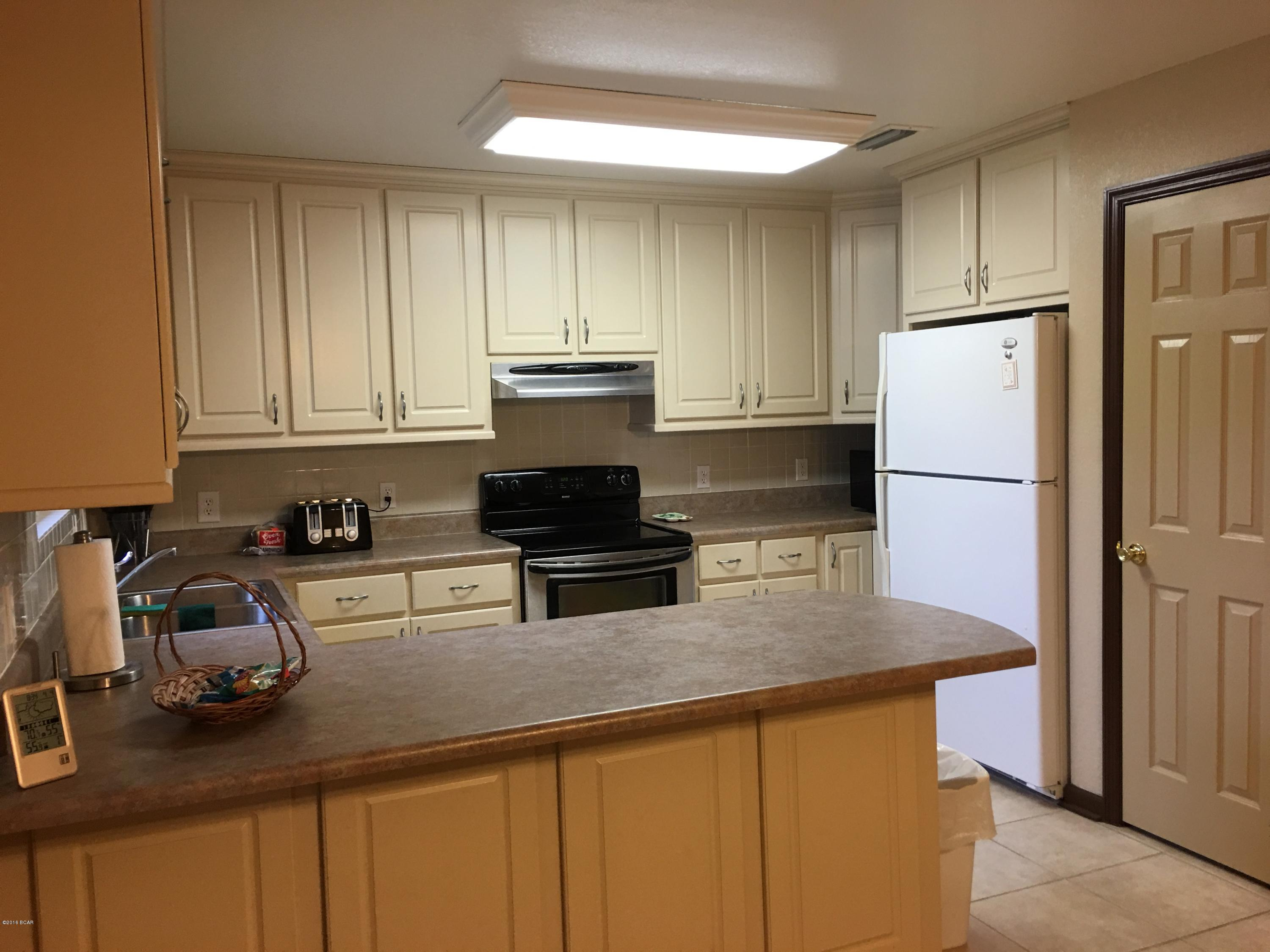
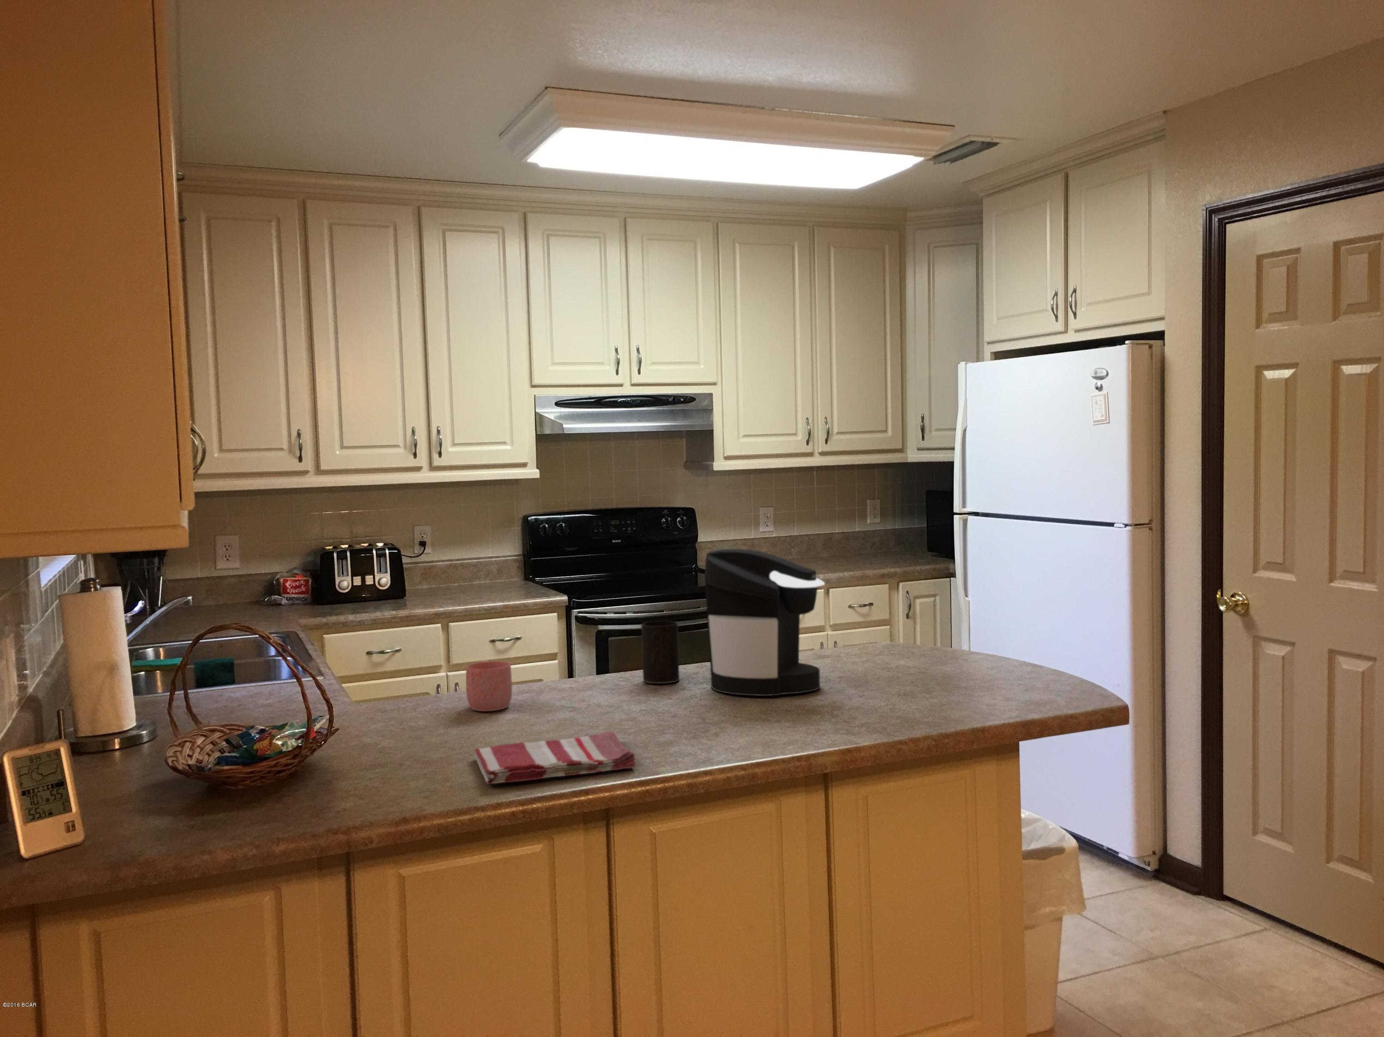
+ mug [465,659,512,711]
+ cup [641,621,680,684]
+ dish towel [473,731,636,784]
+ coffee maker [704,549,825,696]
